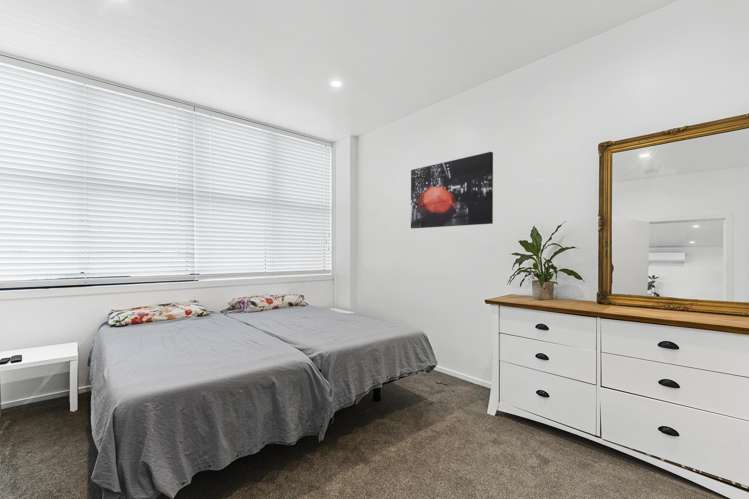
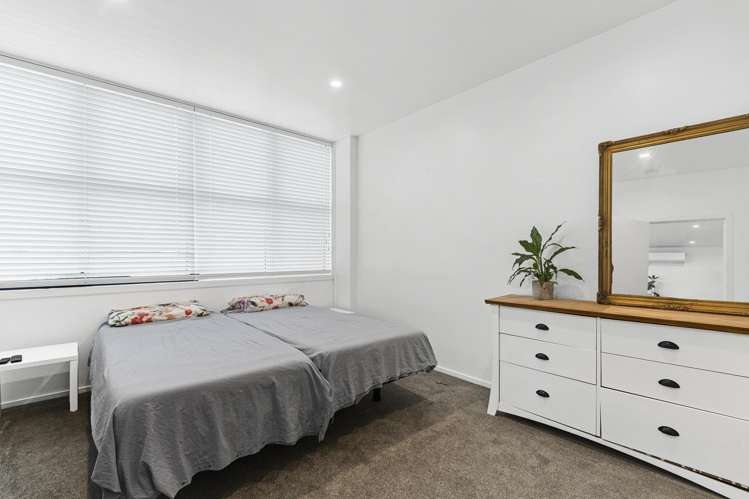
- wall art [410,151,494,229]
